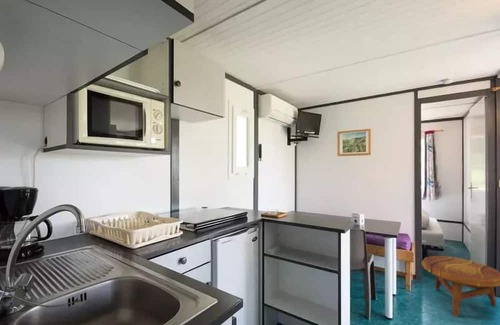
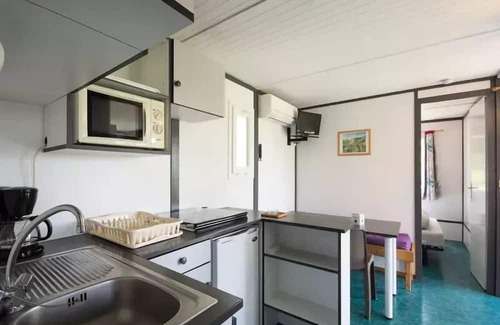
- side table [421,255,500,318]
